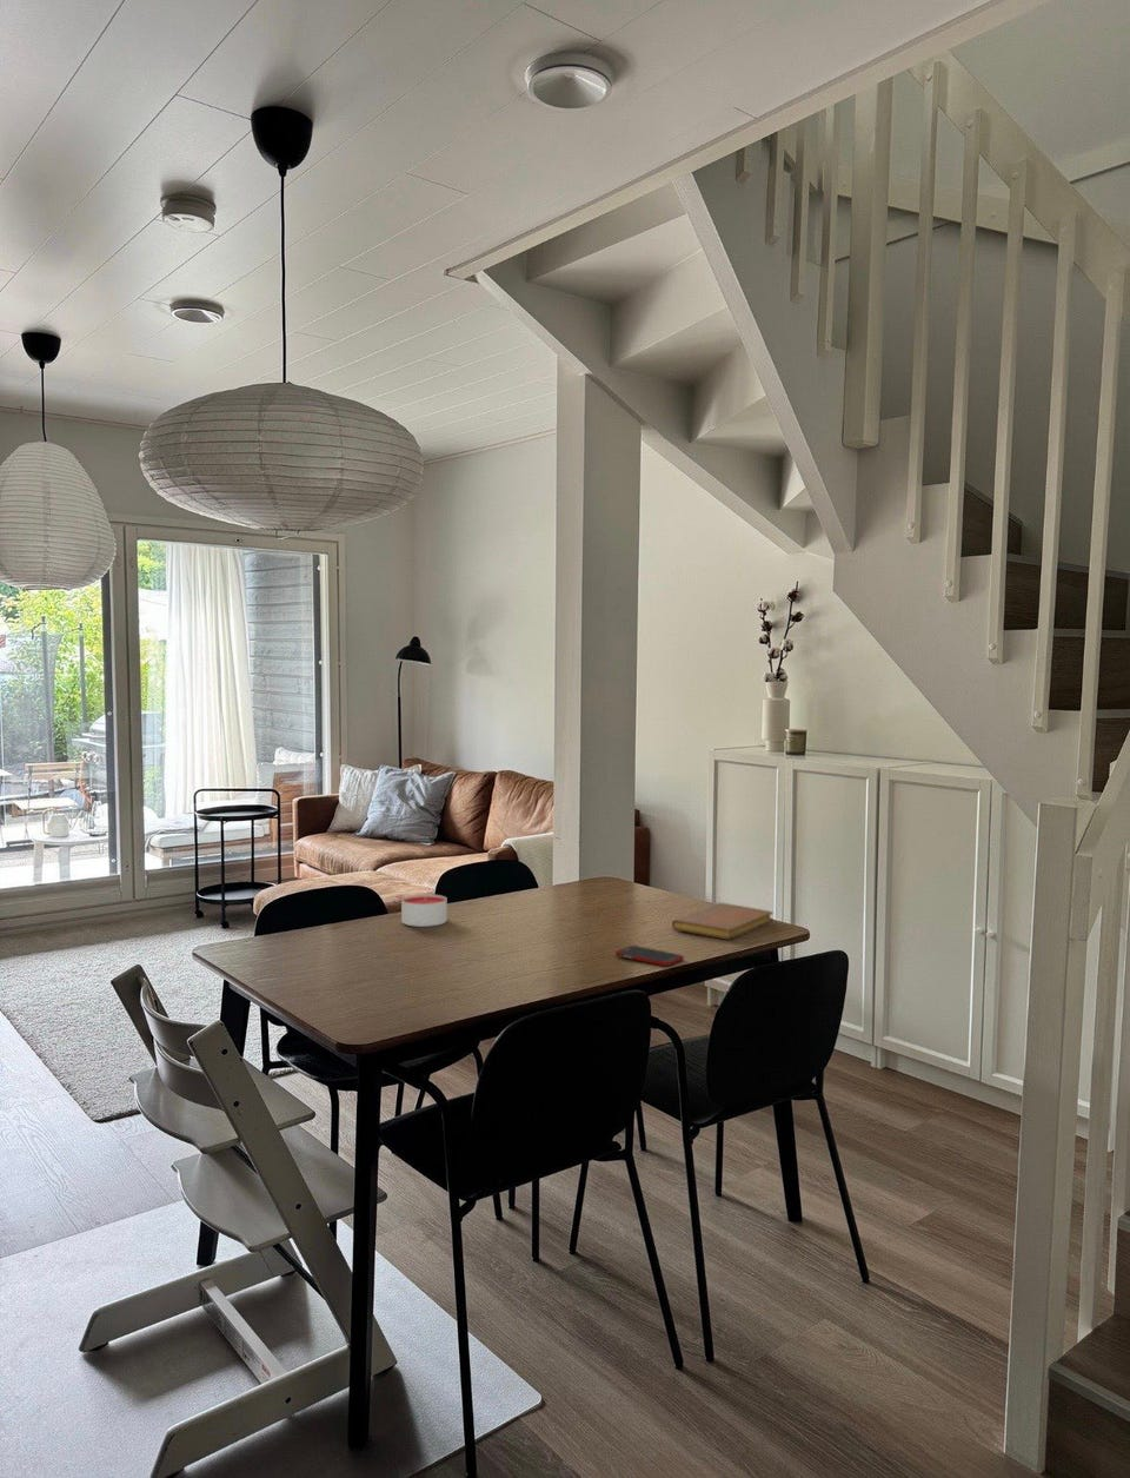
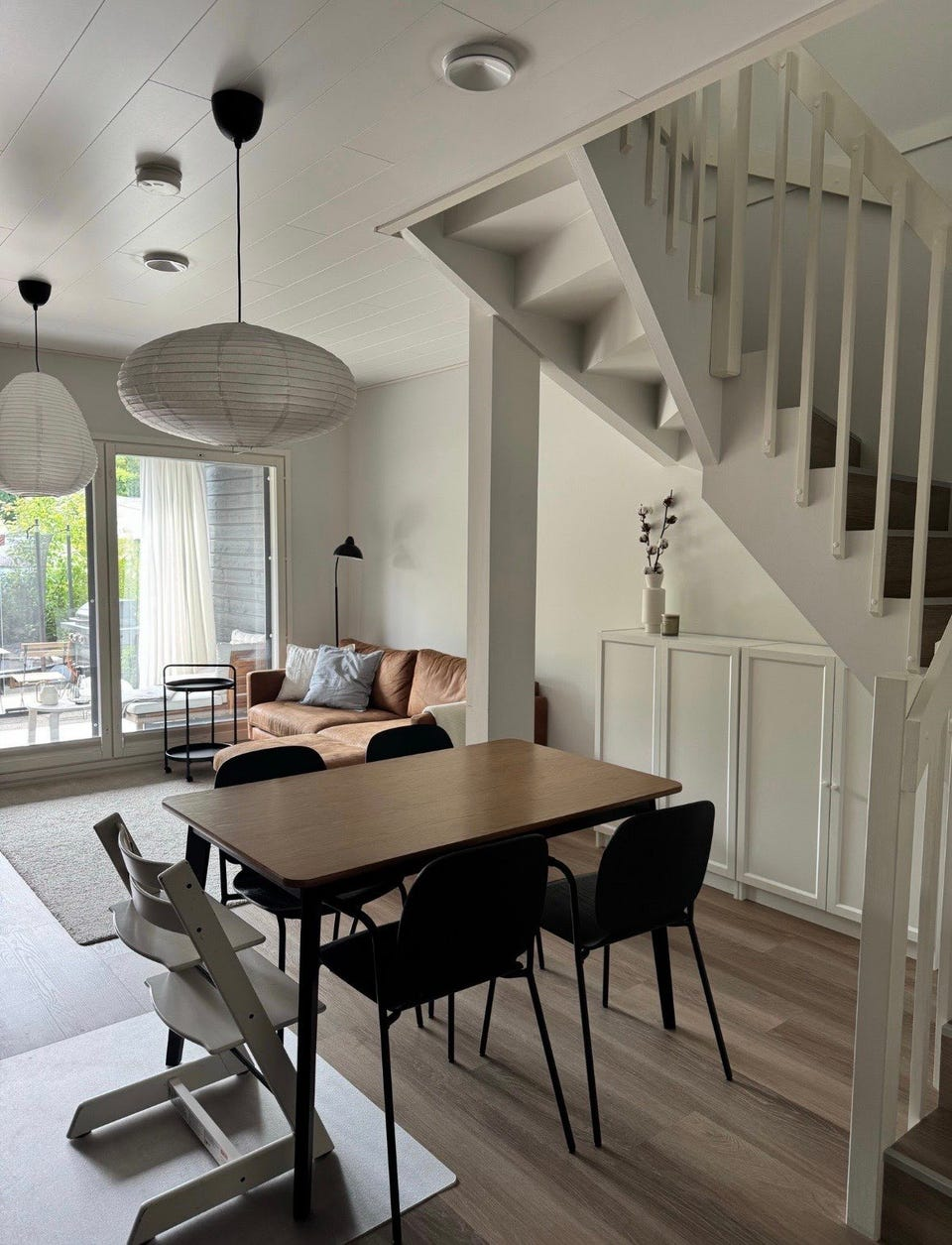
- cell phone [615,945,685,966]
- candle [400,893,449,928]
- notebook [671,902,775,941]
